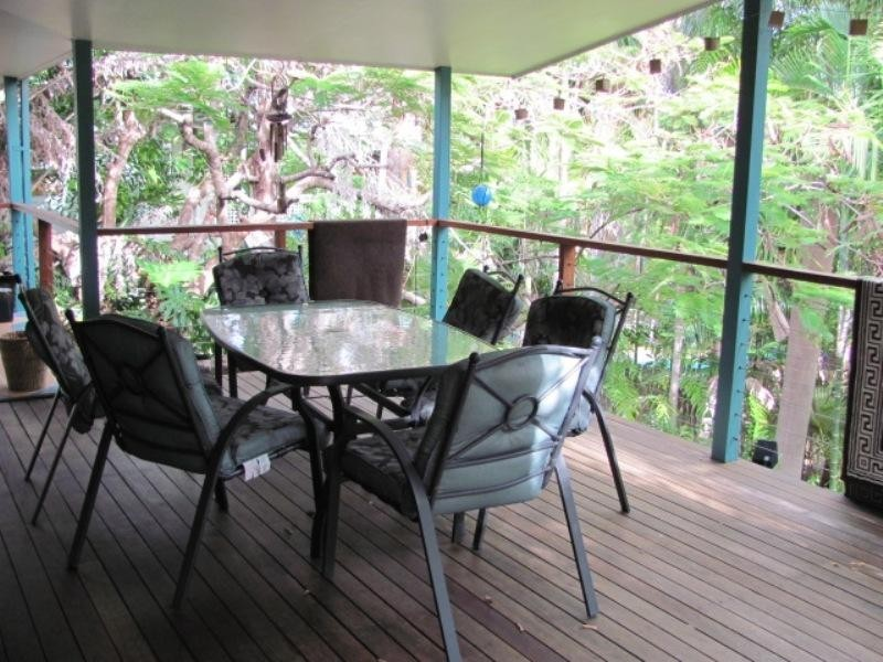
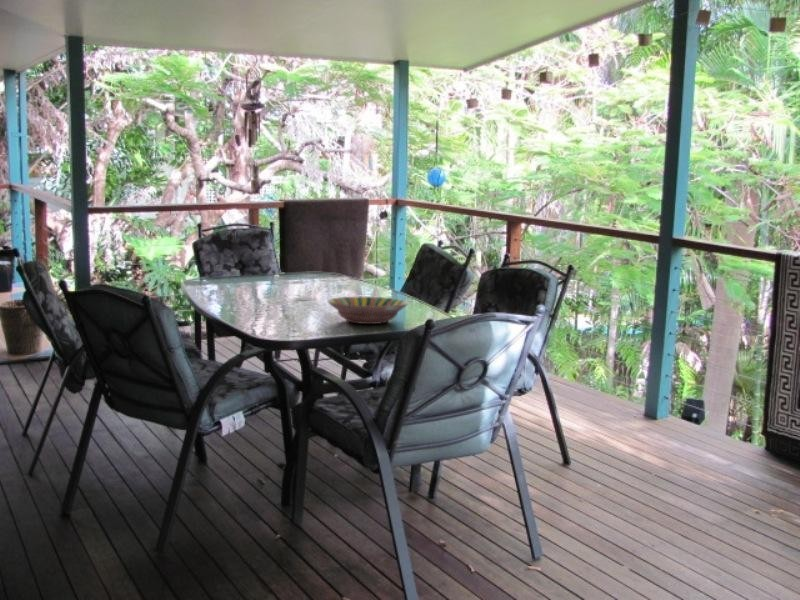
+ serving bowl [326,296,409,325]
